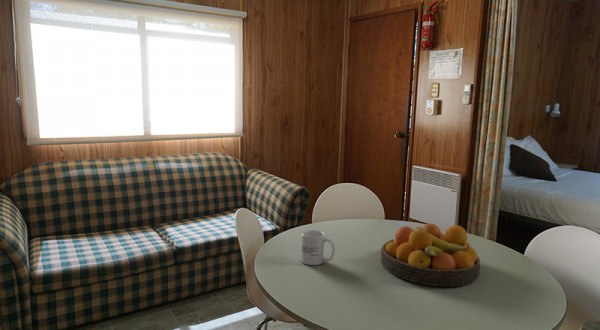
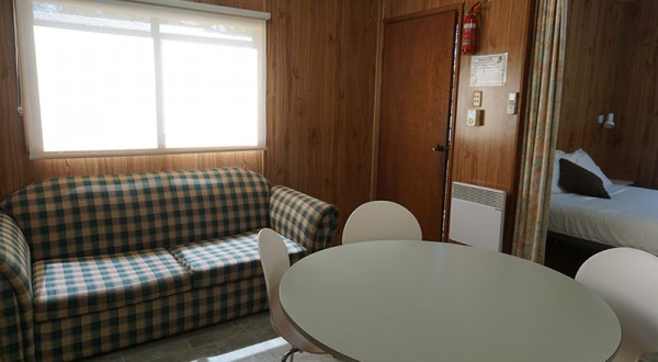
- fruit bowl [380,223,481,287]
- mug [300,229,336,266]
